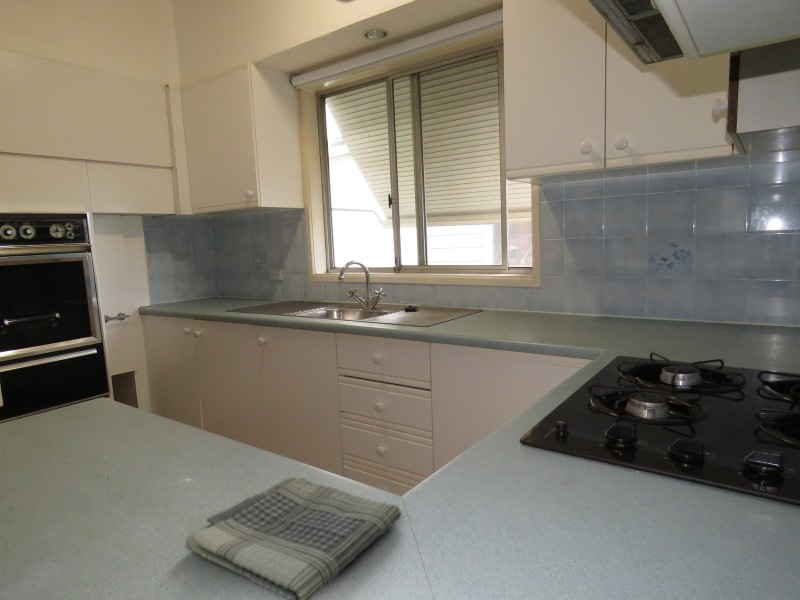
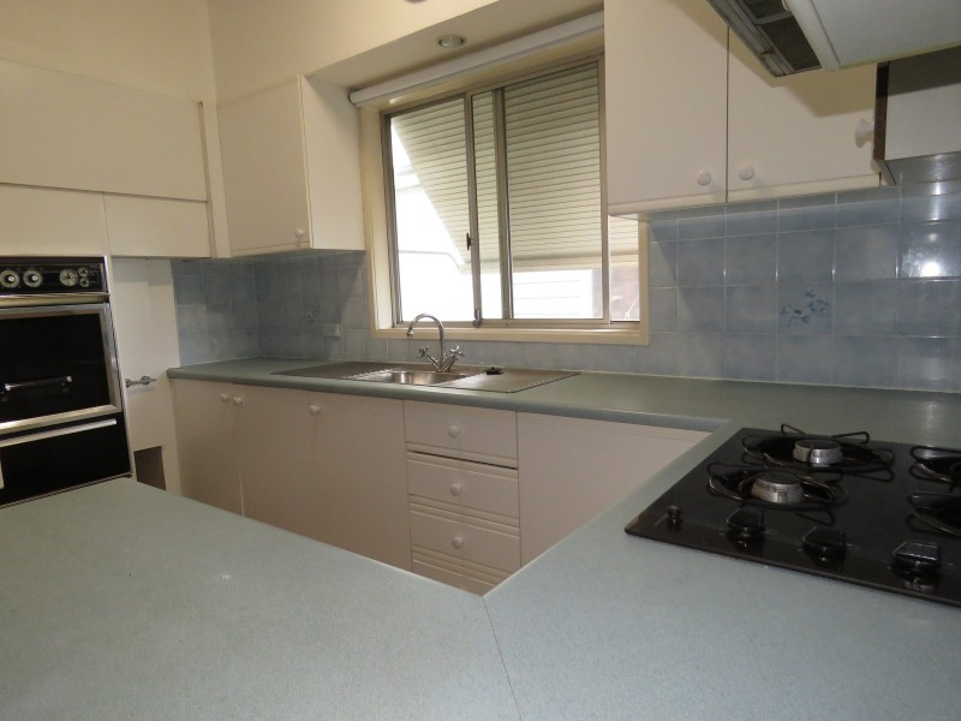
- dish towel [184,476,402,600]
